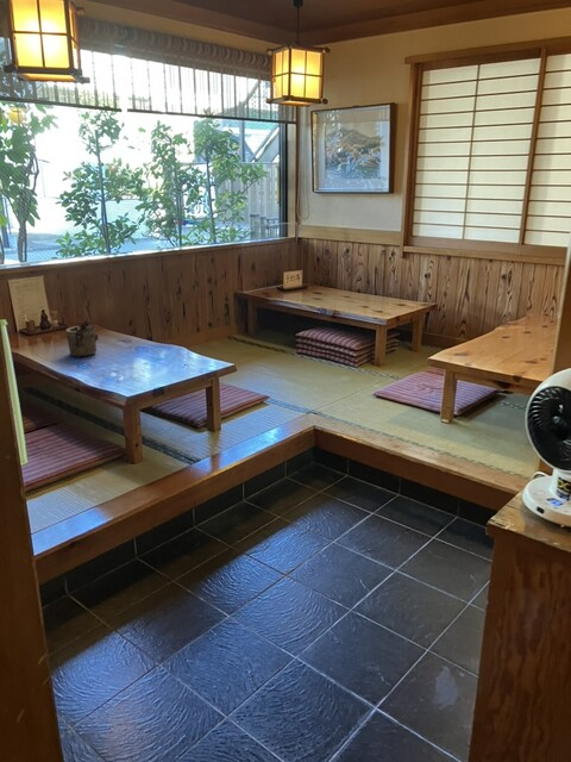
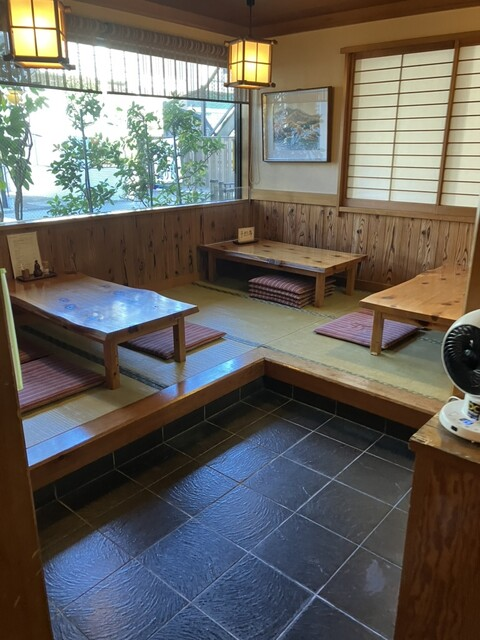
- teapot [64,319,100,357]
